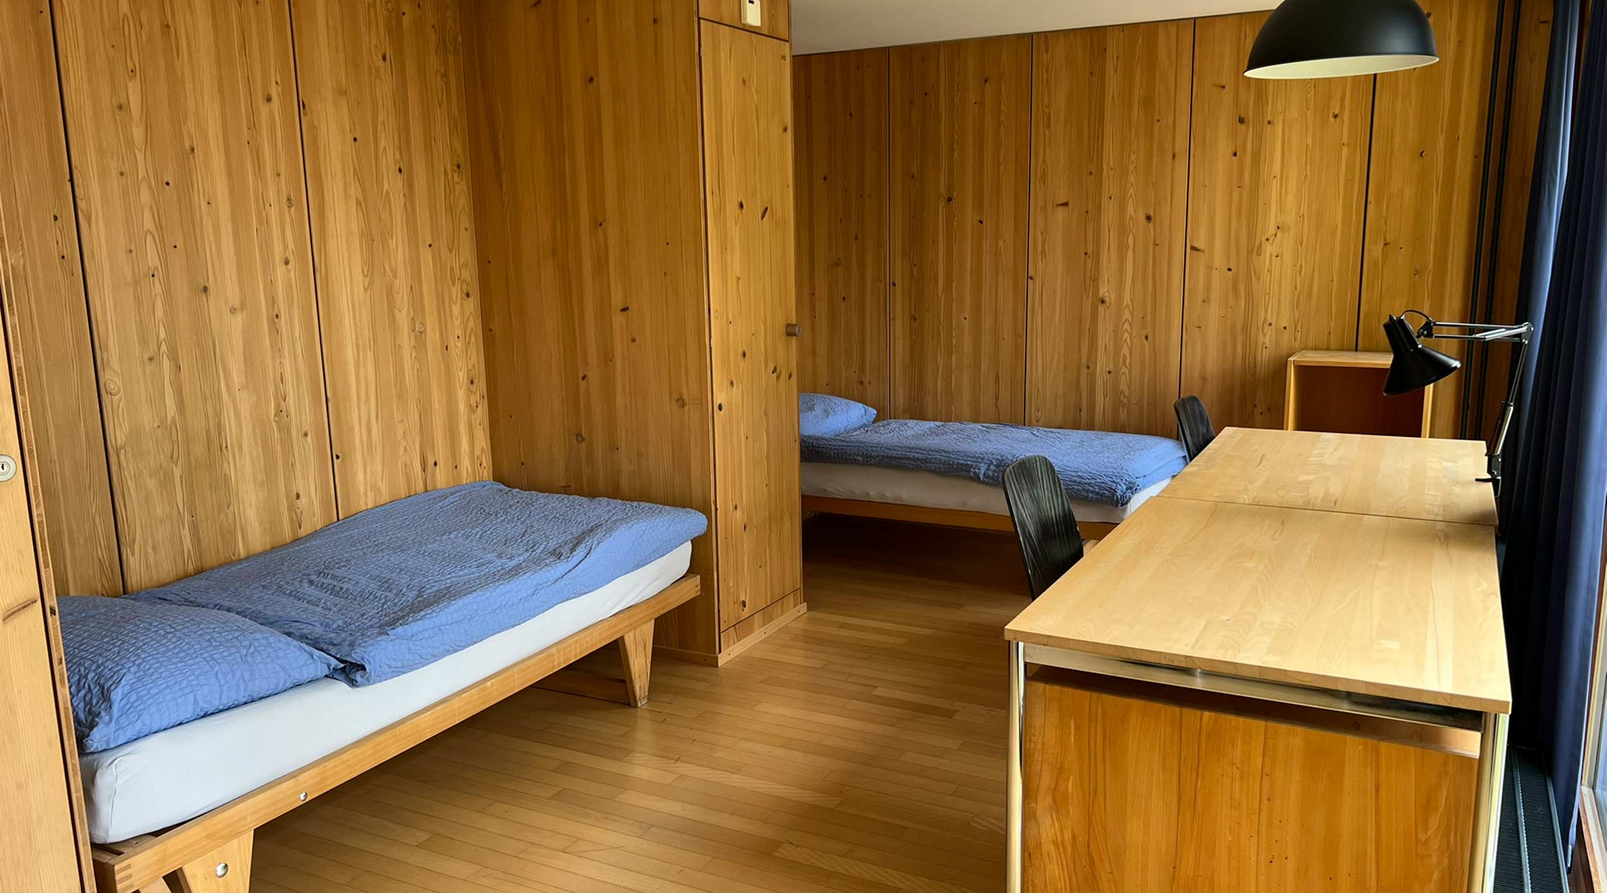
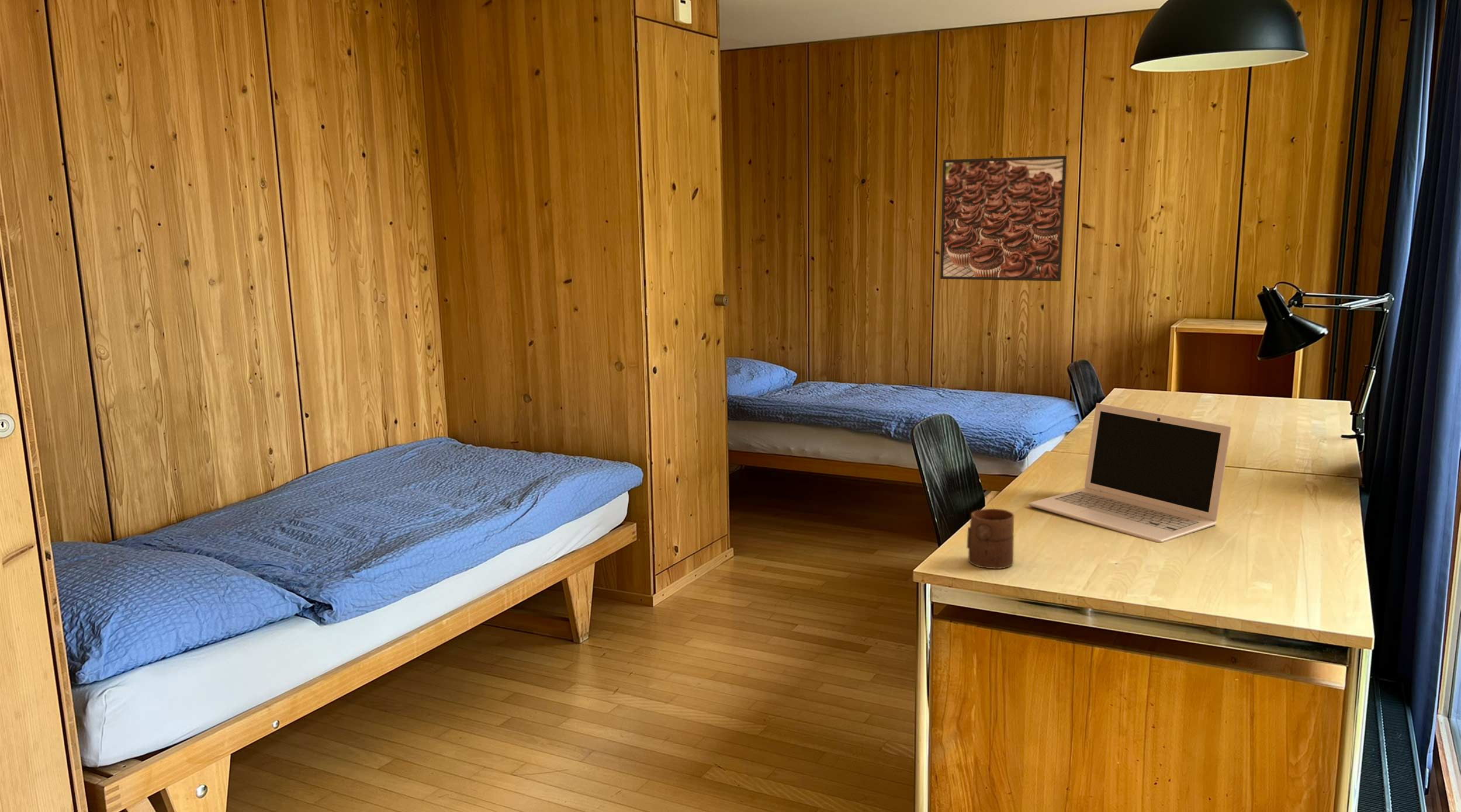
+ cup [966,508,1015,570]
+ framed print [940,155,1067,282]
+ laptop [1028,402,1232,543]
